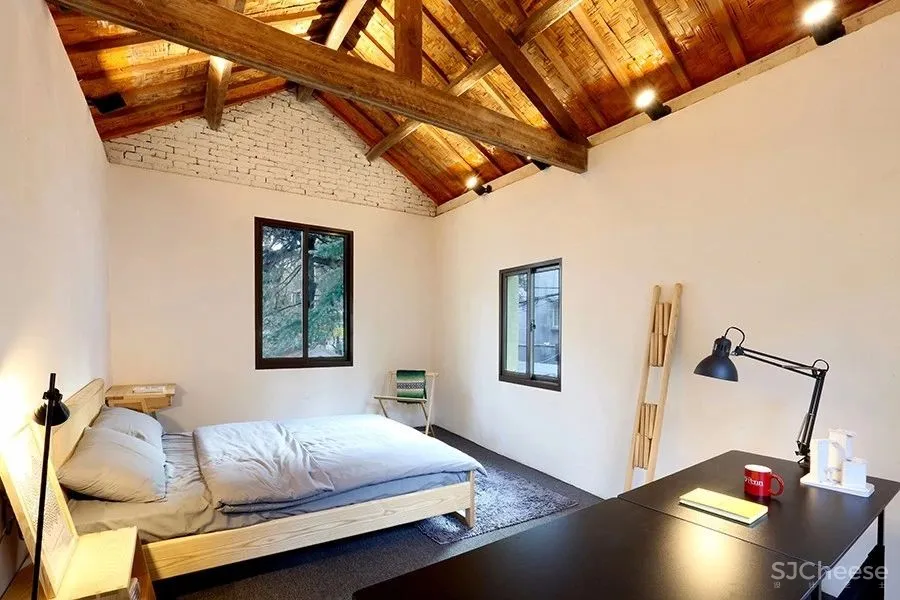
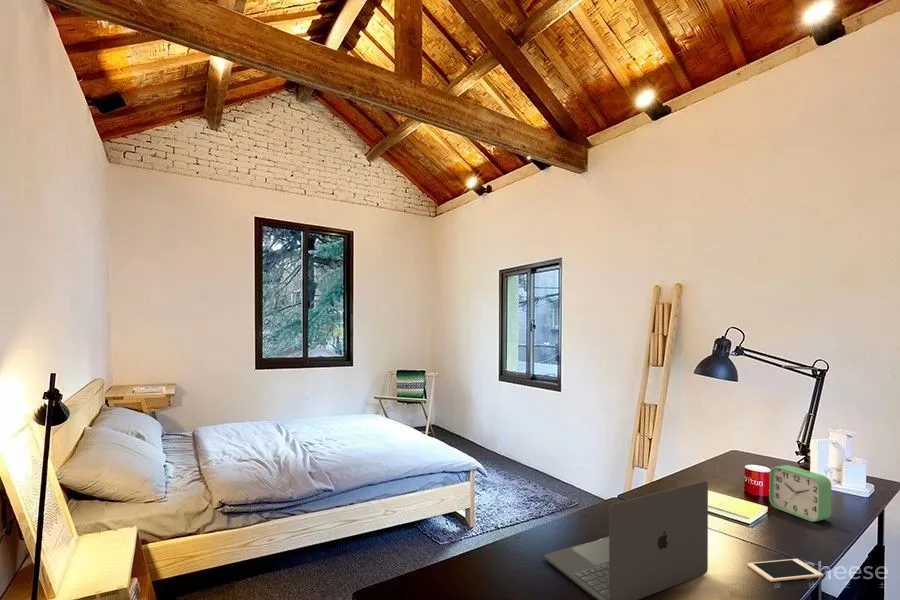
+ cell phone [747,558,824,583]
+ alarm clock [768,464,833,523]
+ laptop [544,480,709,600]
